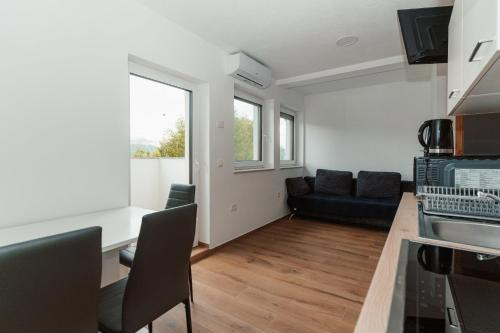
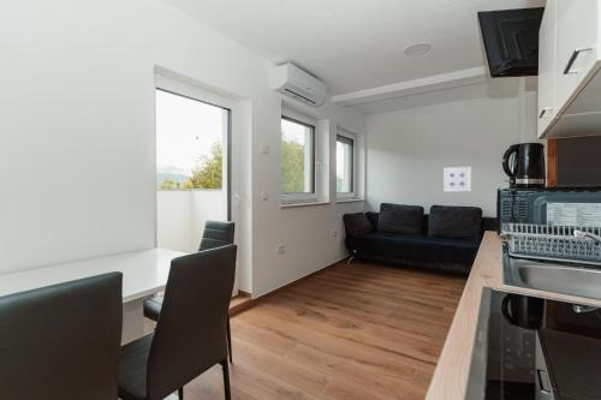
+ wall art [442,166,472,192]
